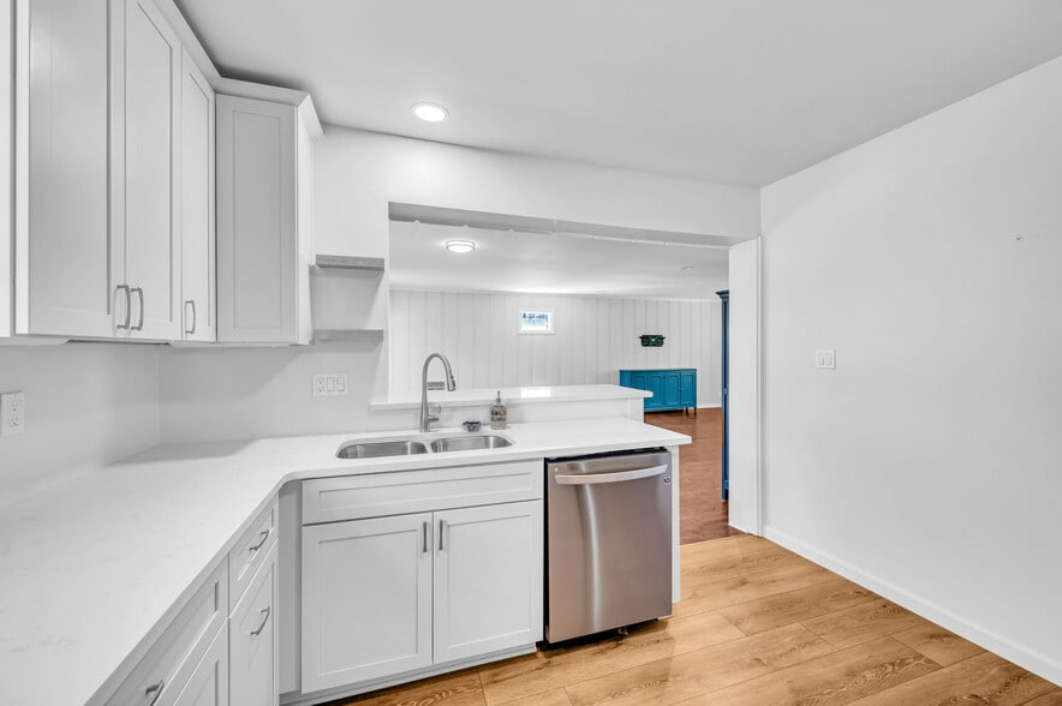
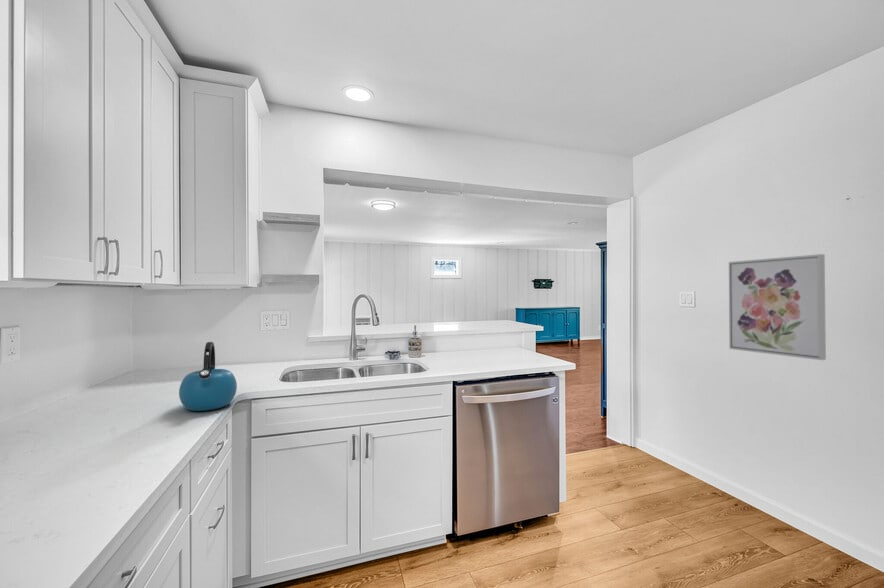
+ wall art [728,253,827,361]
+ kettle [178,341,238,412]
